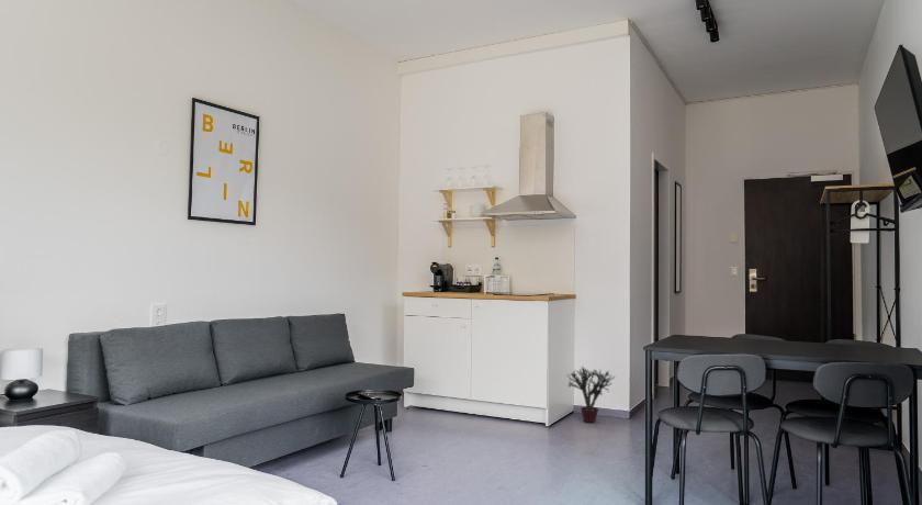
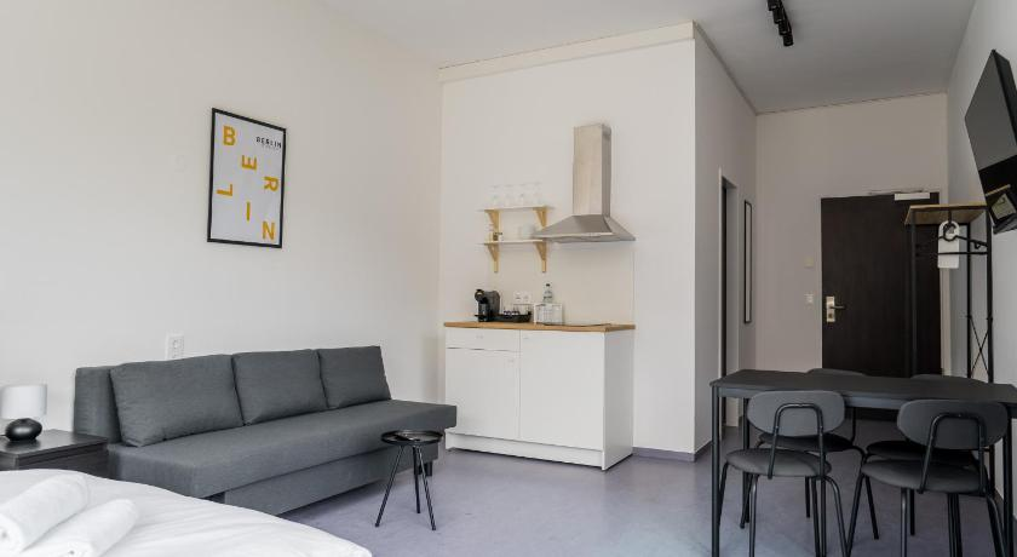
- potted plant [565,364,617,424]
